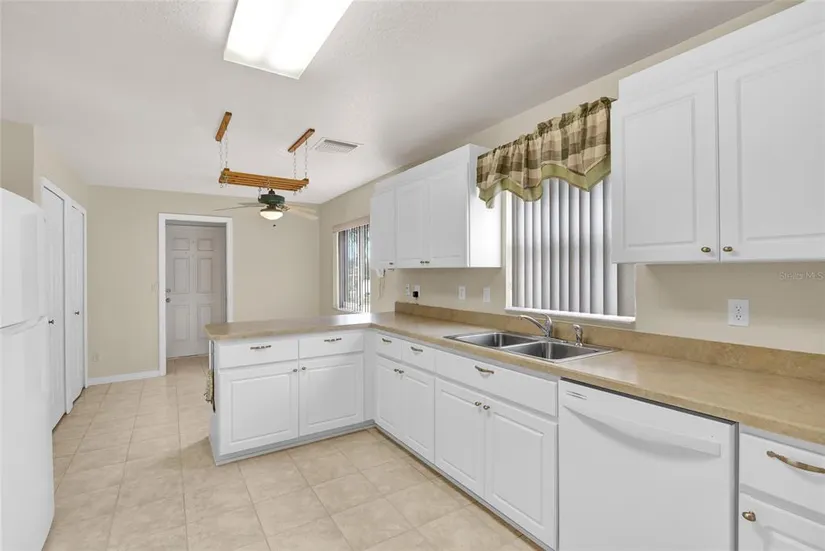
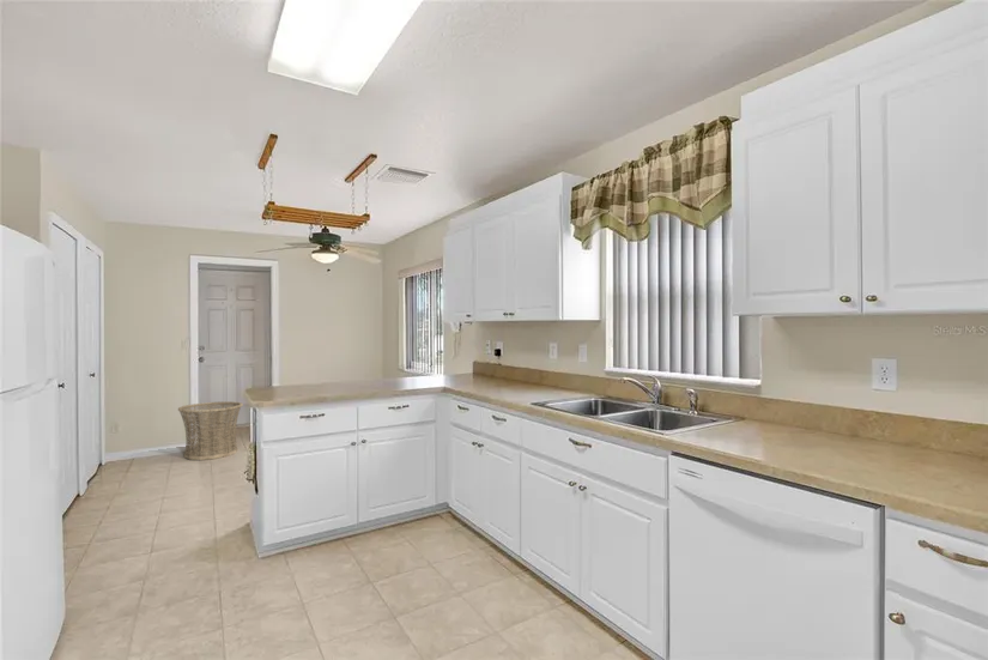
+ basket [177,400,244,461]
